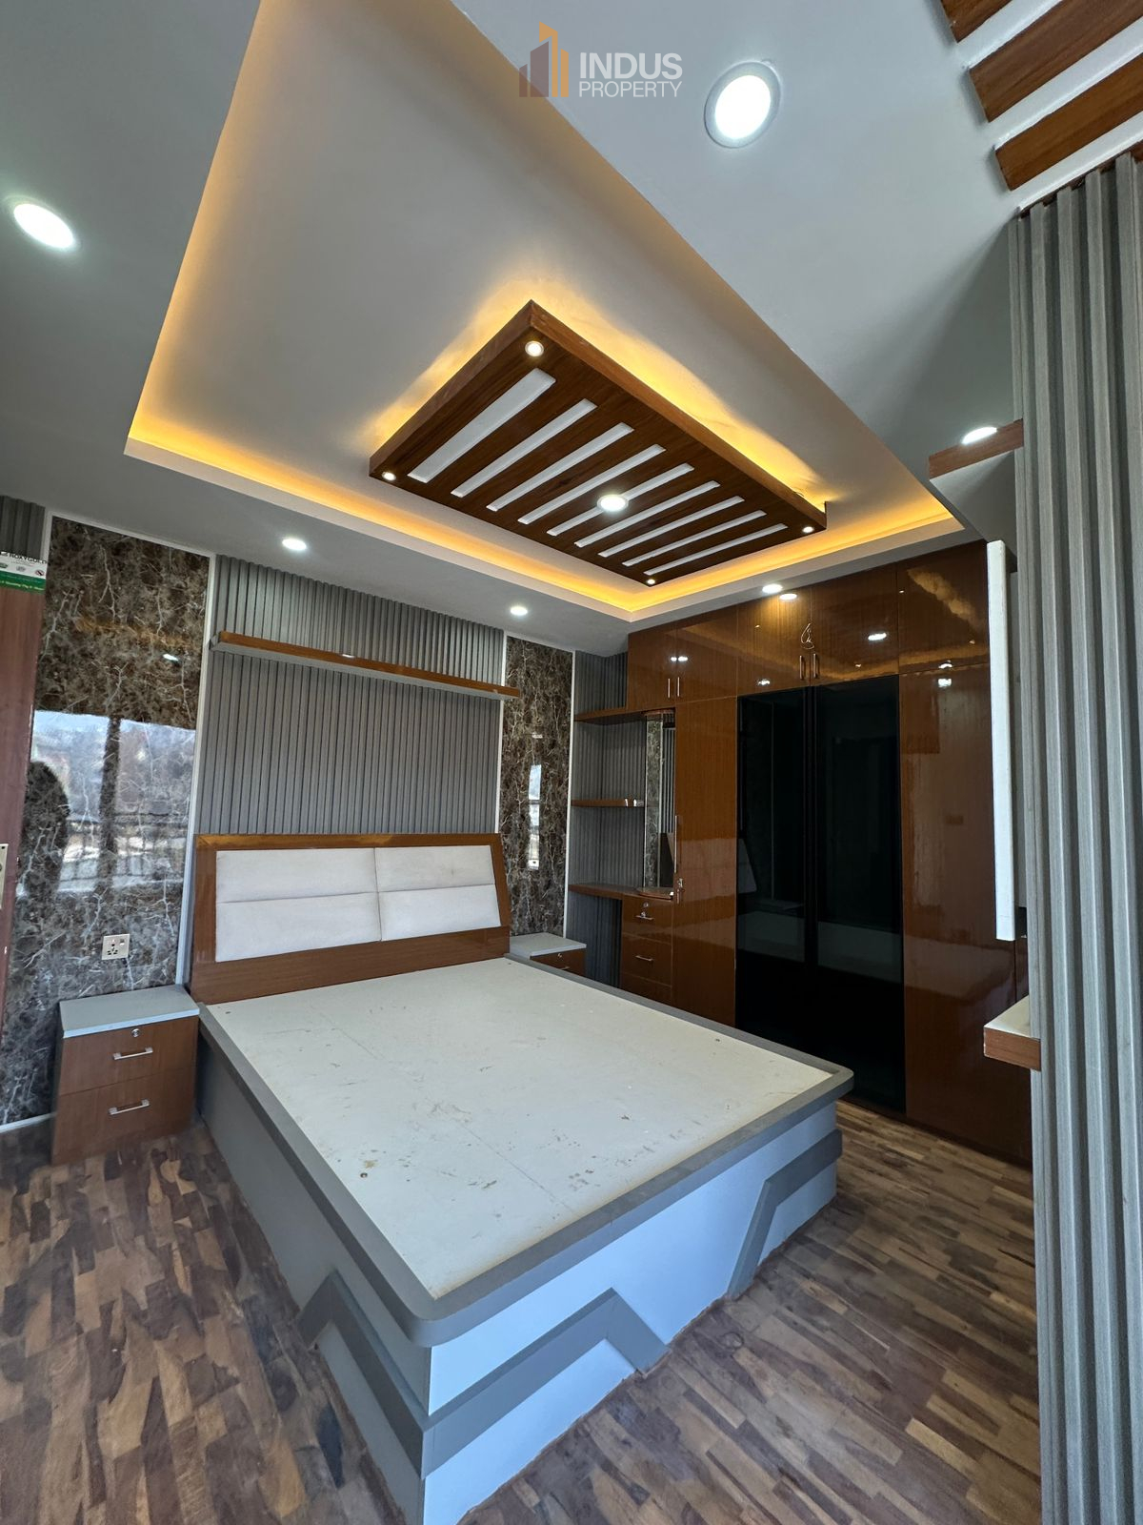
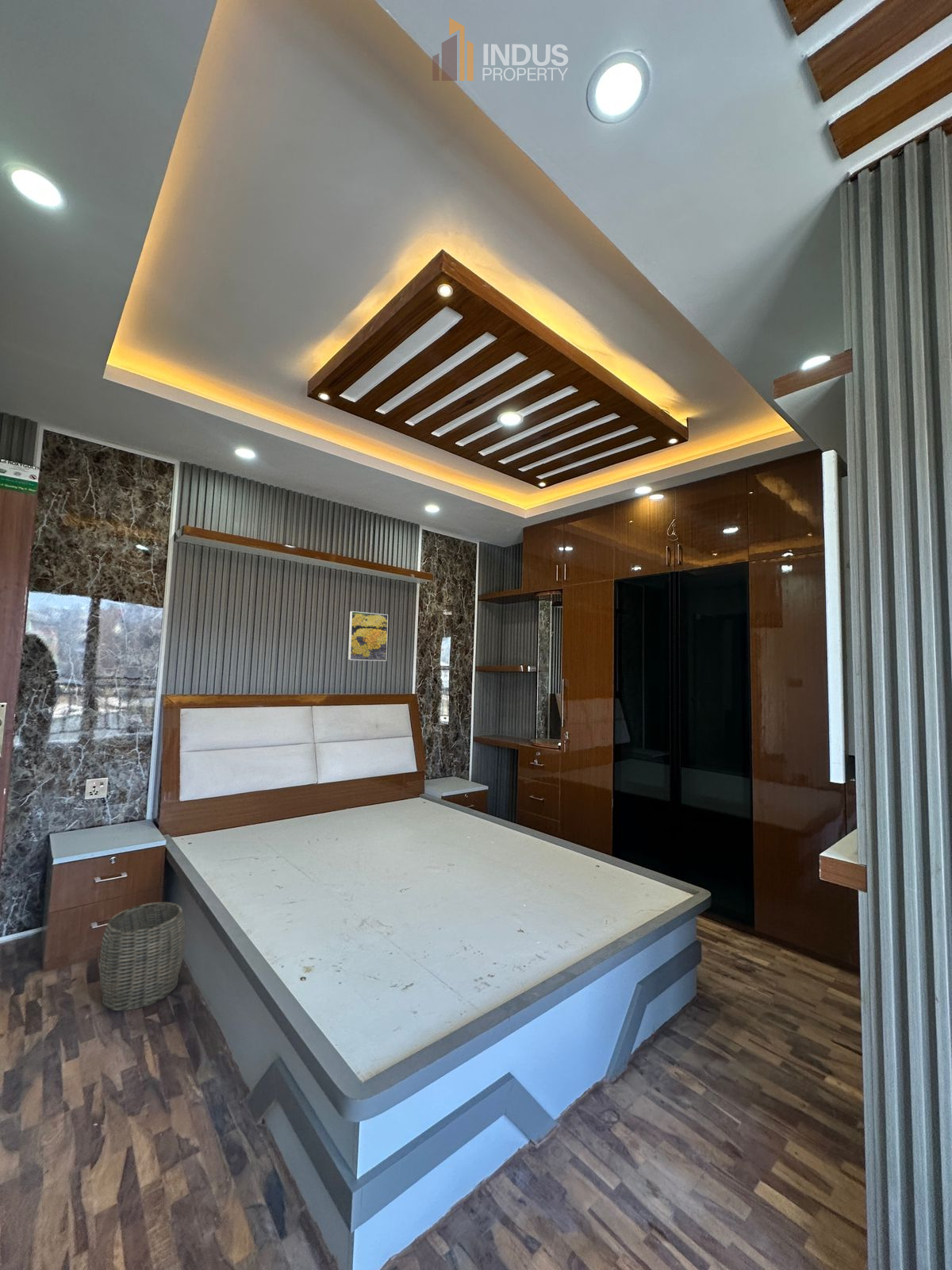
+ woven basket [98,902,186,1011]
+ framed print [347,610,389,662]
